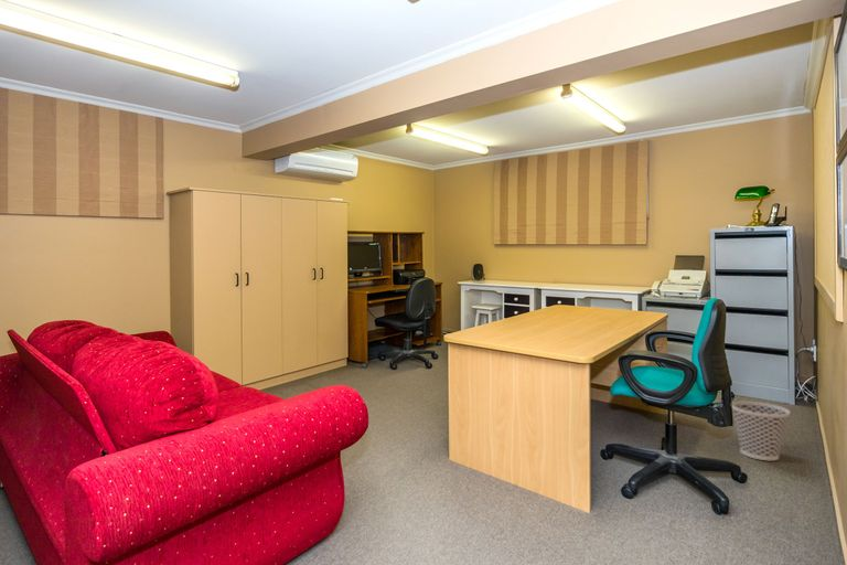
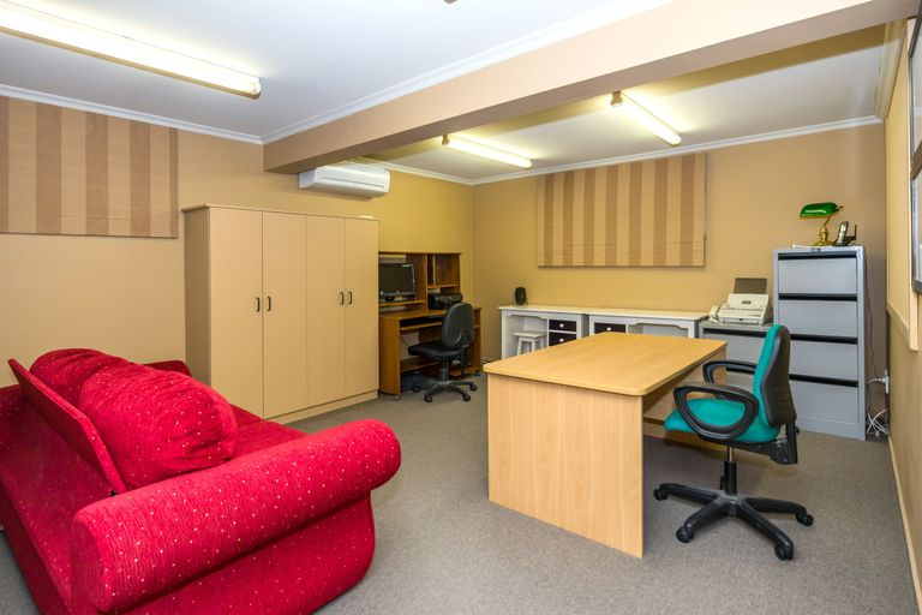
- wastebasket [731,401,791,461]
